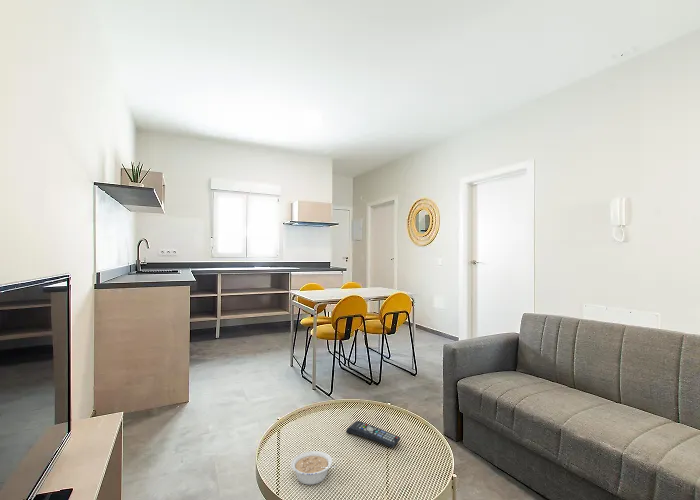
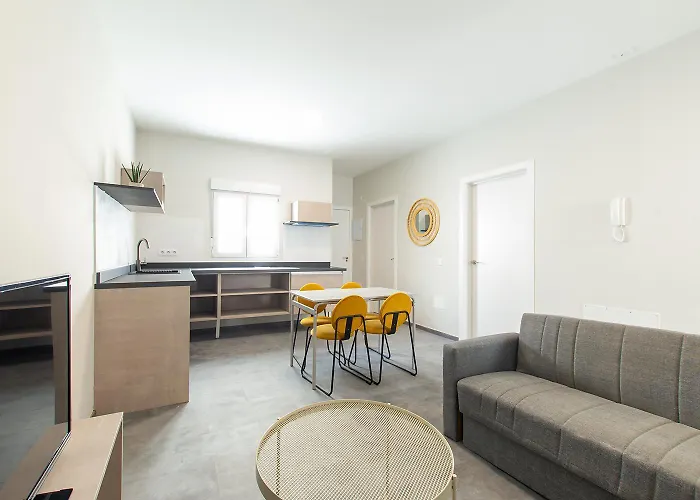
- legume [290,450,338,486]
- remote control [345,420,401,449]
